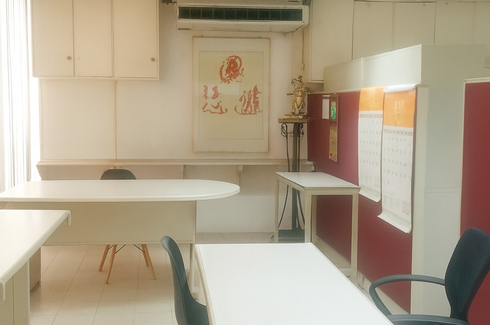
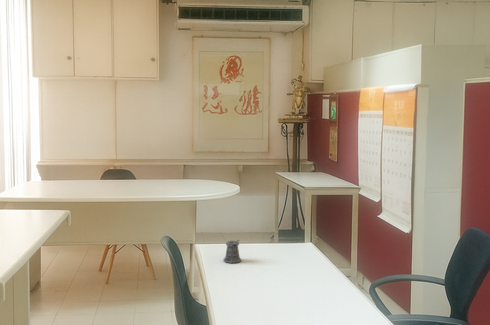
+ pepper shaker [222,239,242,264]
